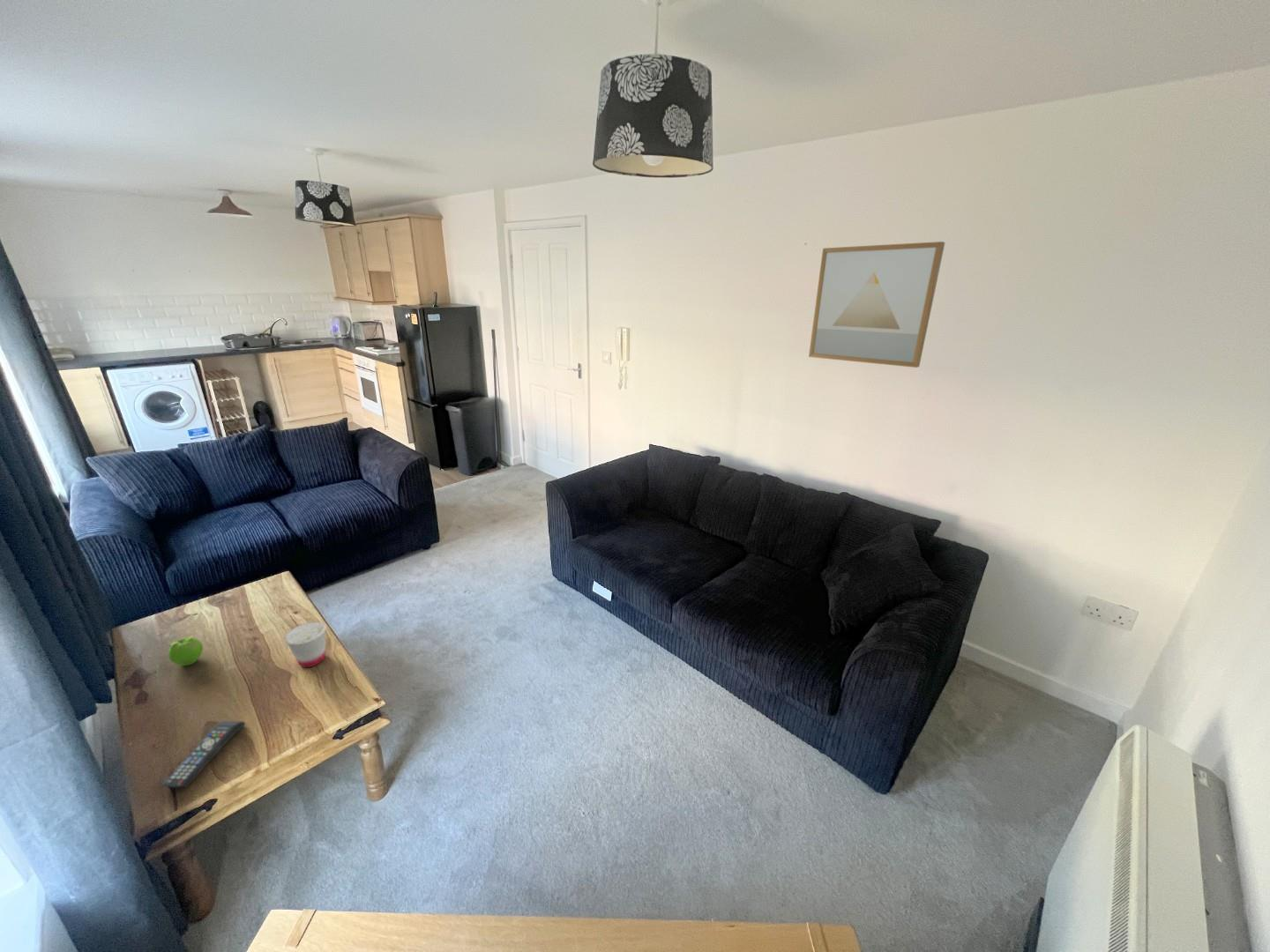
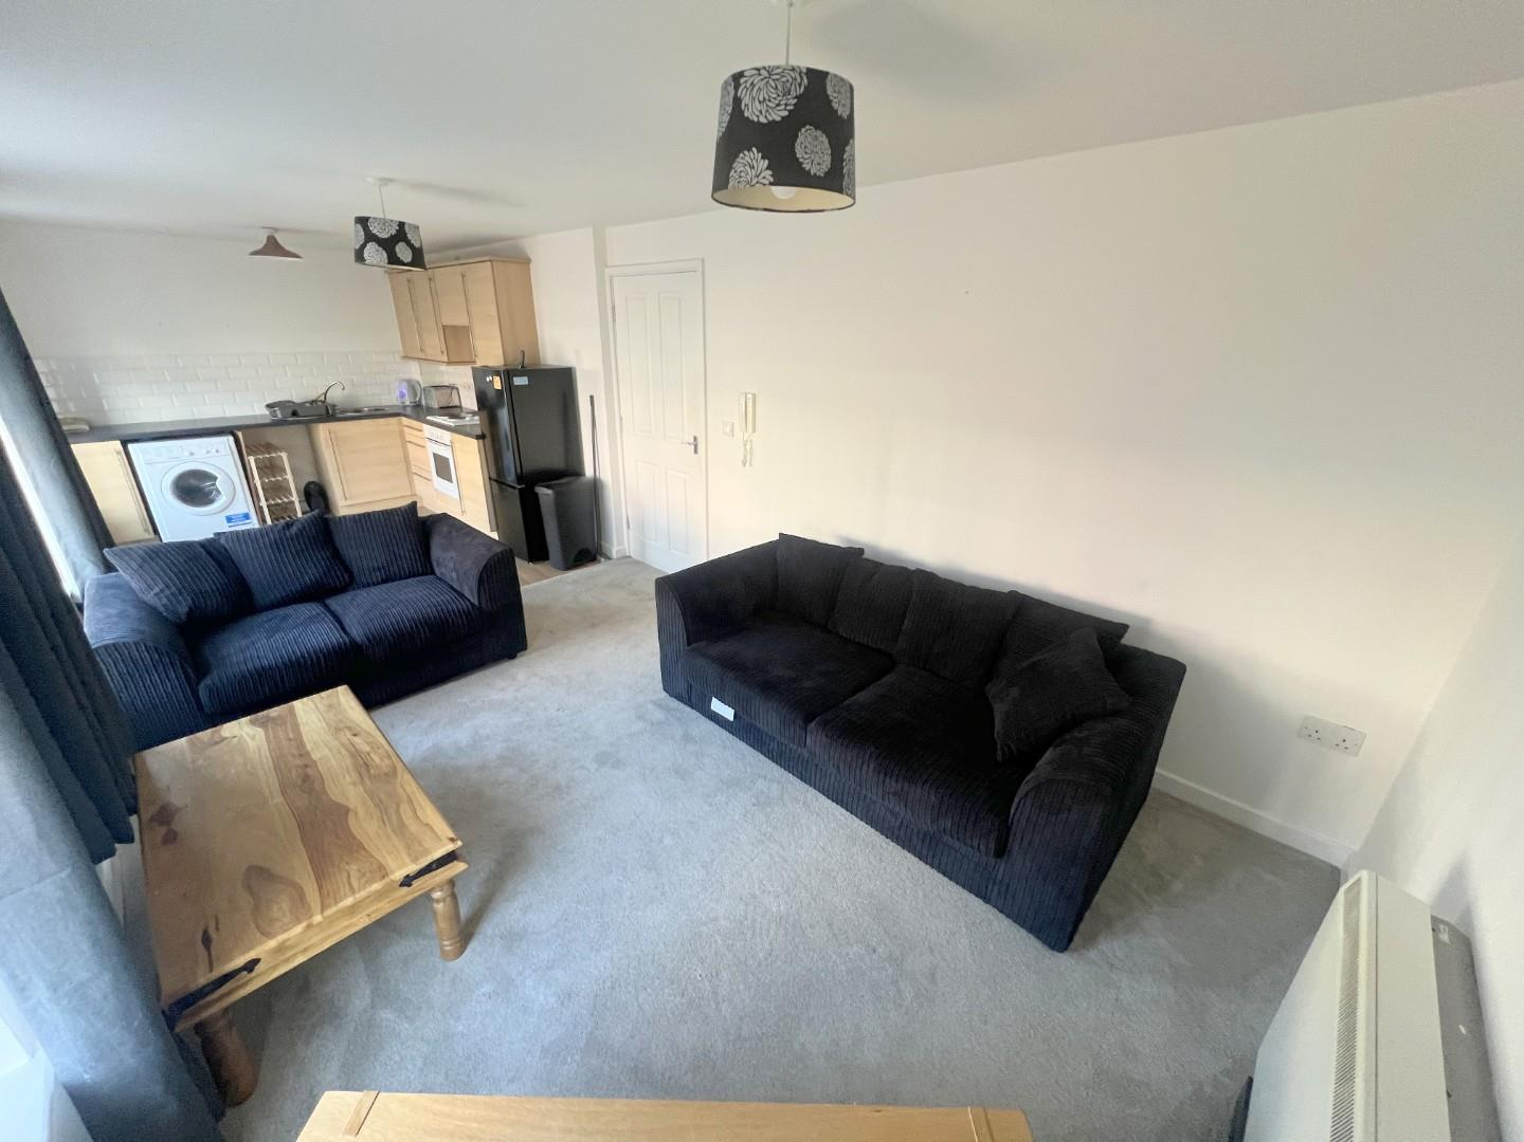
- wall art [808,241,945,368]
- remote control [161,720,246,788]
- fruit [168,635,204,666]
- cup [284,621,327,668]
